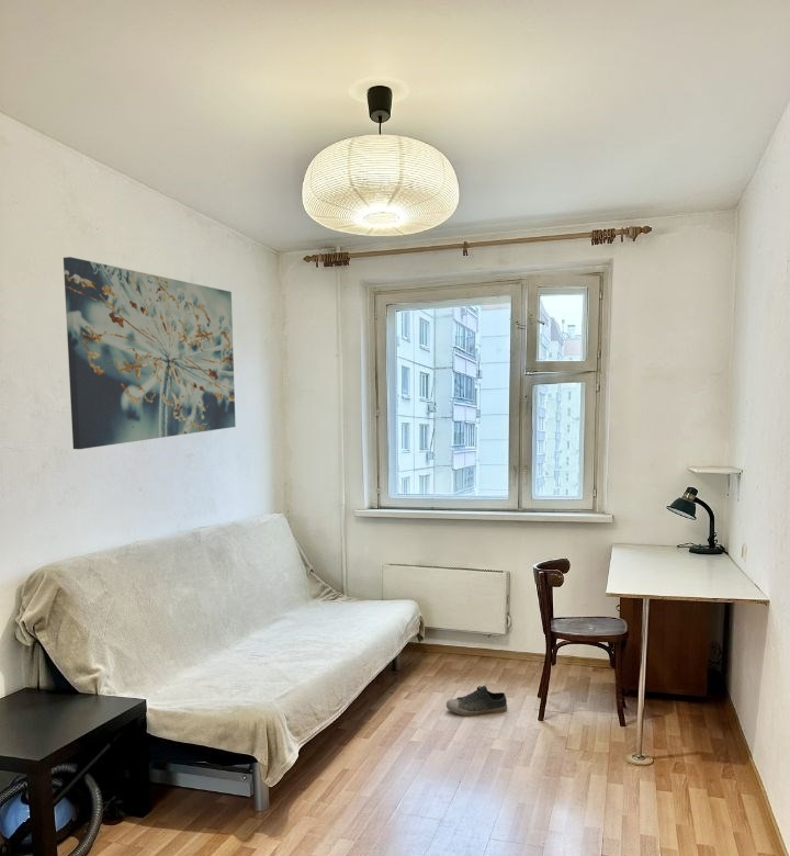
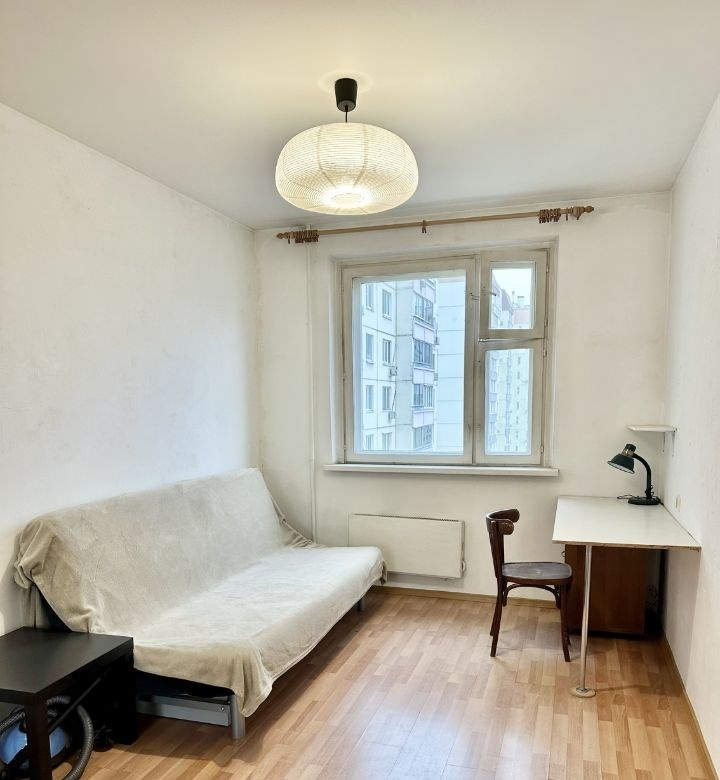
- shoe [445,685,508,718]
- wall art [63,256,237,450]
